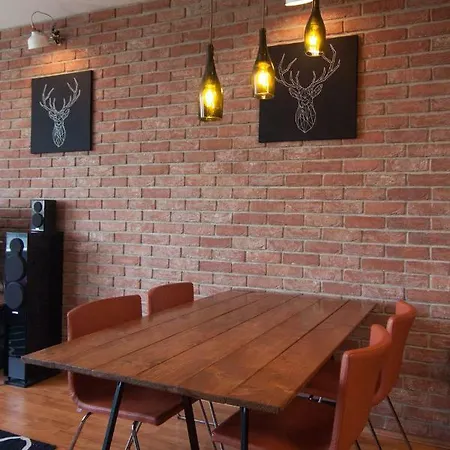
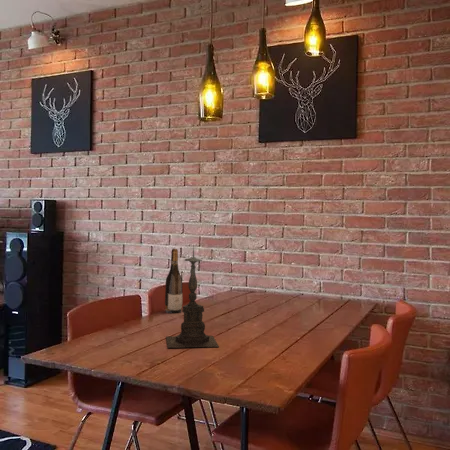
+ wine bottle [164,248,183,314]
+ candle holder [165,244,220,349]
